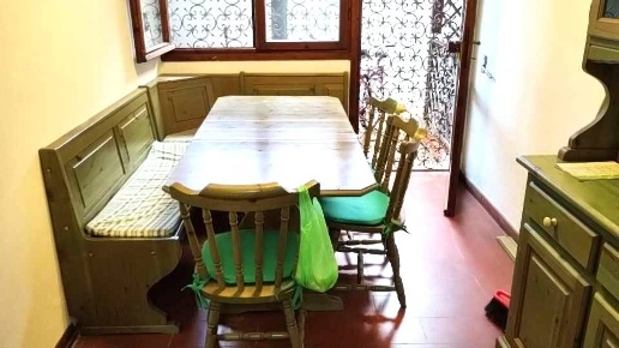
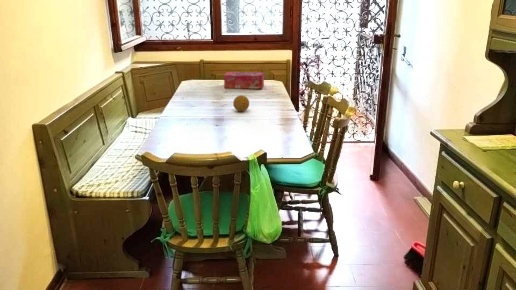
+ fruit [232,94,250,112]
+ tissue box [223,71,265,90]
